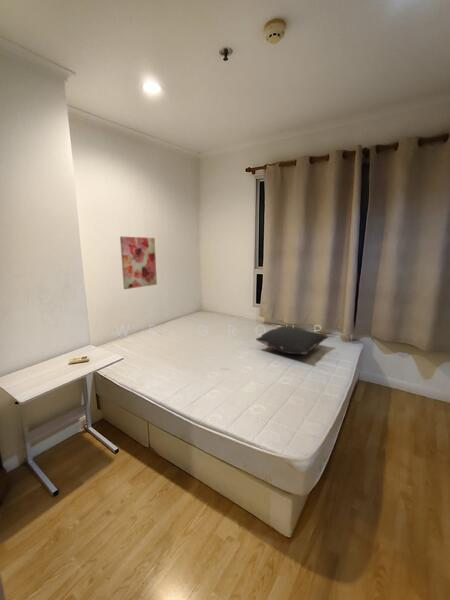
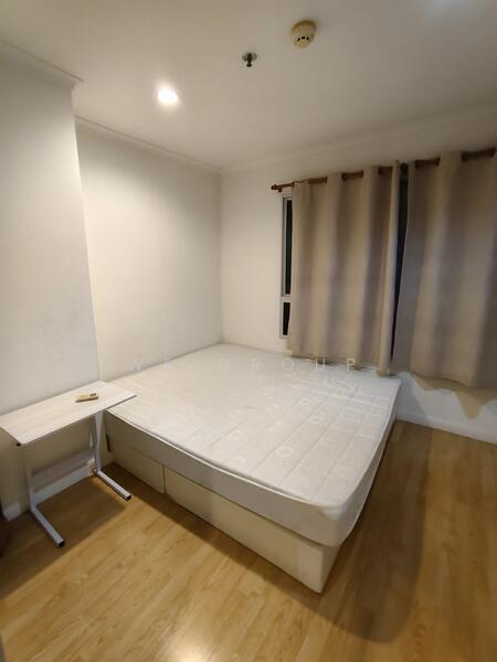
- wall art [119,236,158,290]
- pillow [255,325,329,355]
